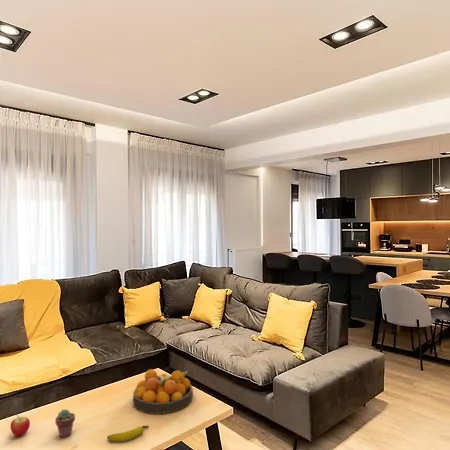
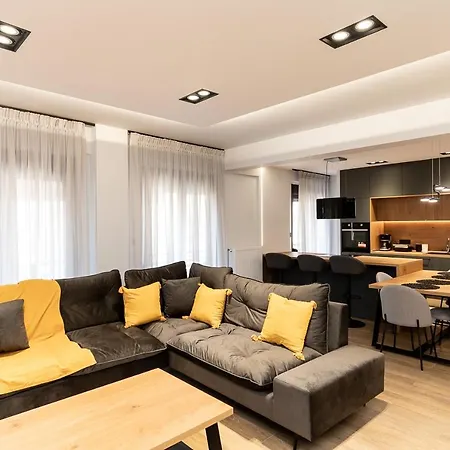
- apple [10,414,31,437]
- potted succulent [54,408,76,439]
- banana [106,425,150,443]
- fruit bowl [132,368,194,415]
